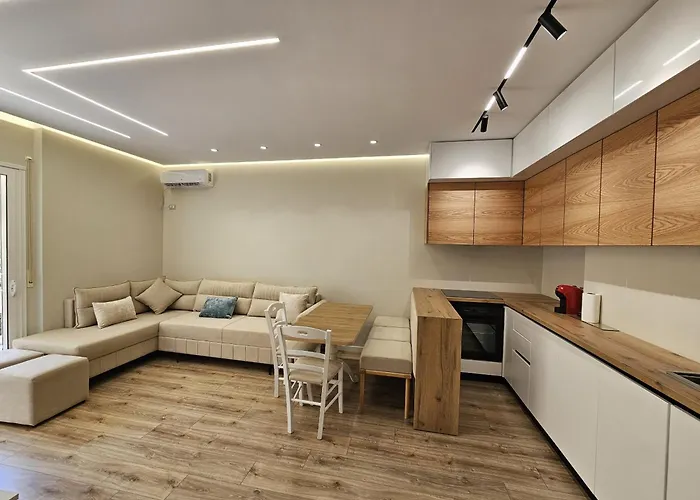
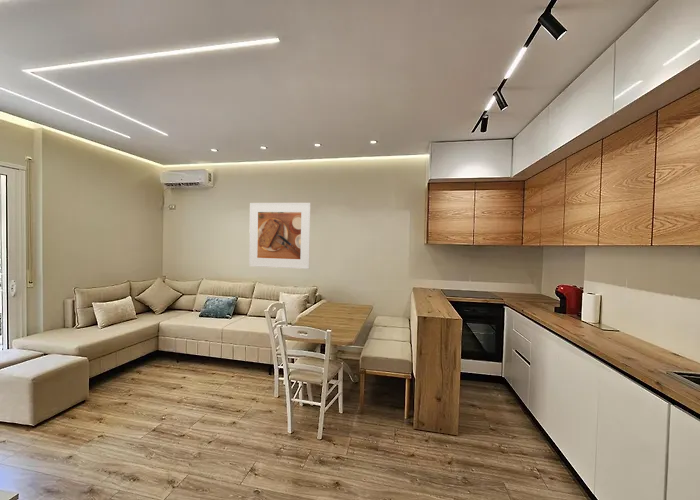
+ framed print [248,202,312,270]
